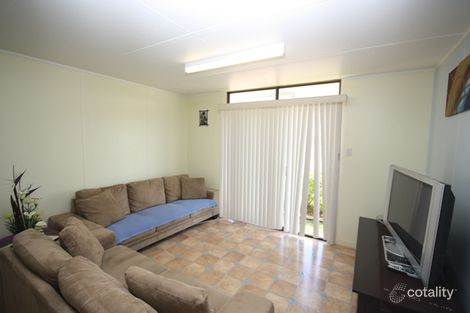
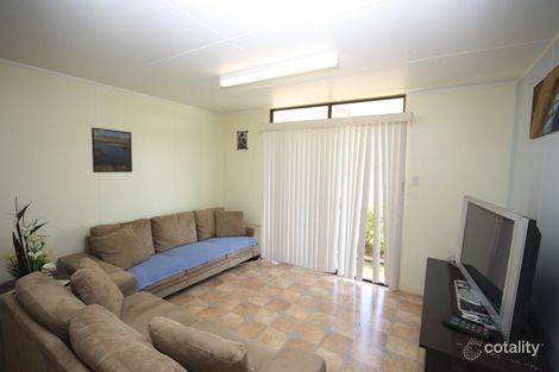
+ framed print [90,126,133,174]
+ remote control [440,314,490,342]
